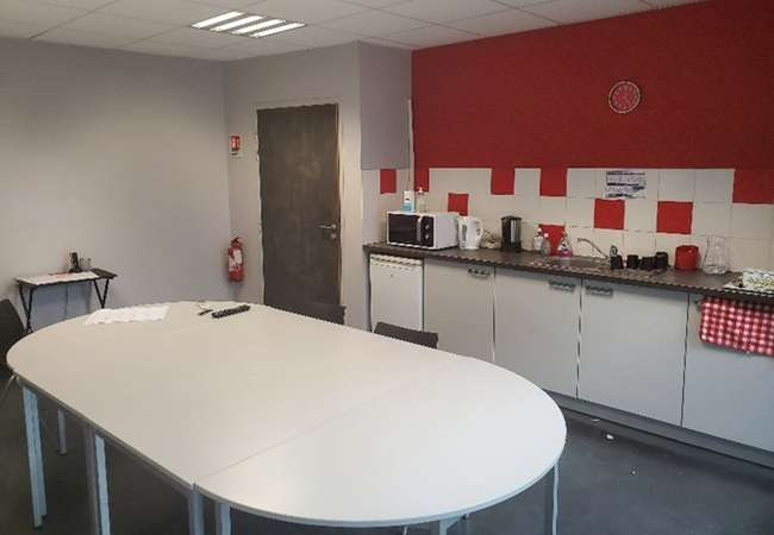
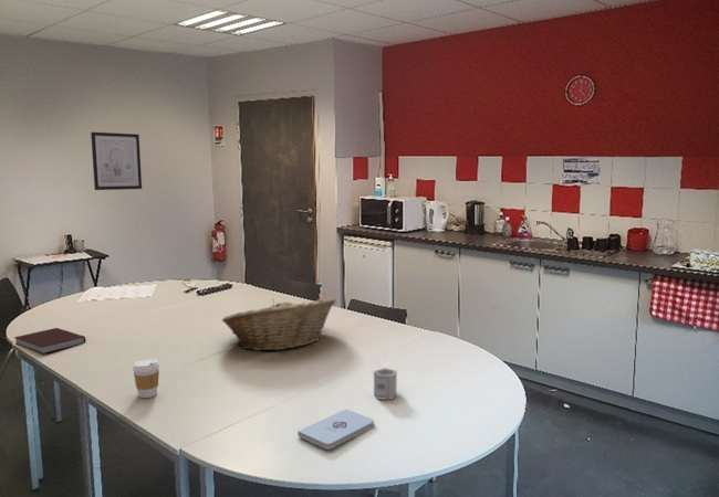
+ wall art [90,131,143,191]
+ fruit basket [221,297,336,351]
+ cup [373,367,398,401]
+ notepad [296,408,375,451]
+ notebook [13,327,86,355]
+ coffee cup [132,358,160,399]
